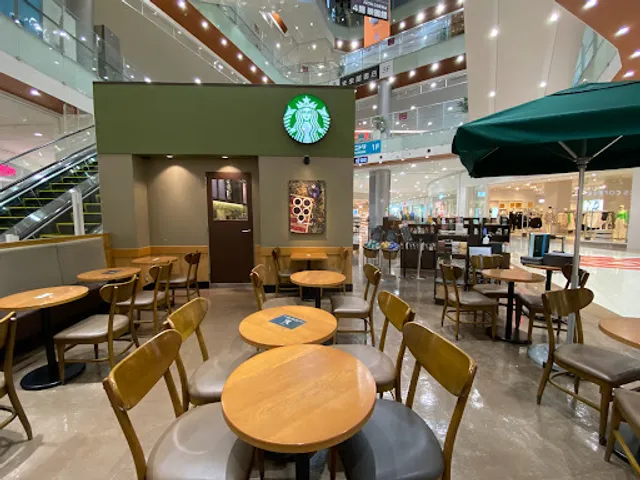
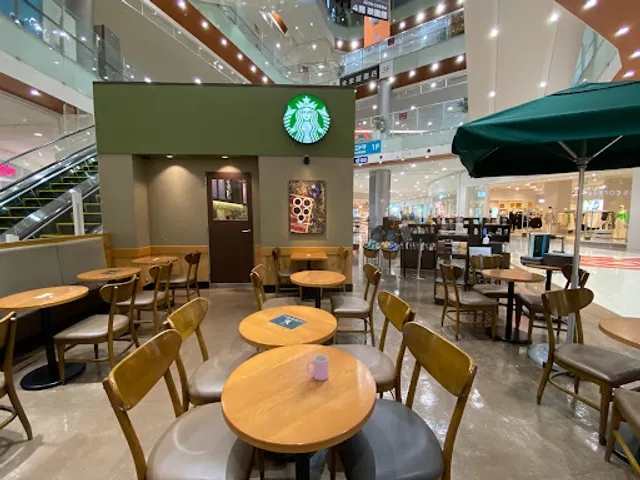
+ cup [306,354,329,381]
